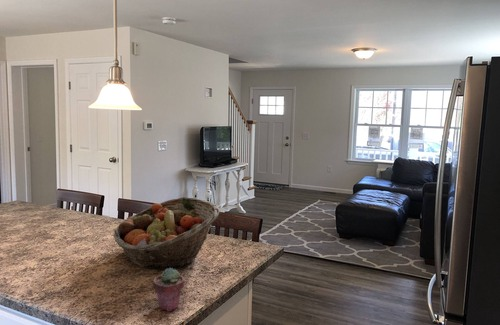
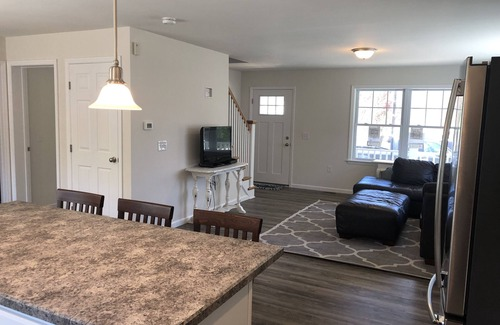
- fruit basket [112,196,221,270]
- potted succulent [152,268,185,312]
